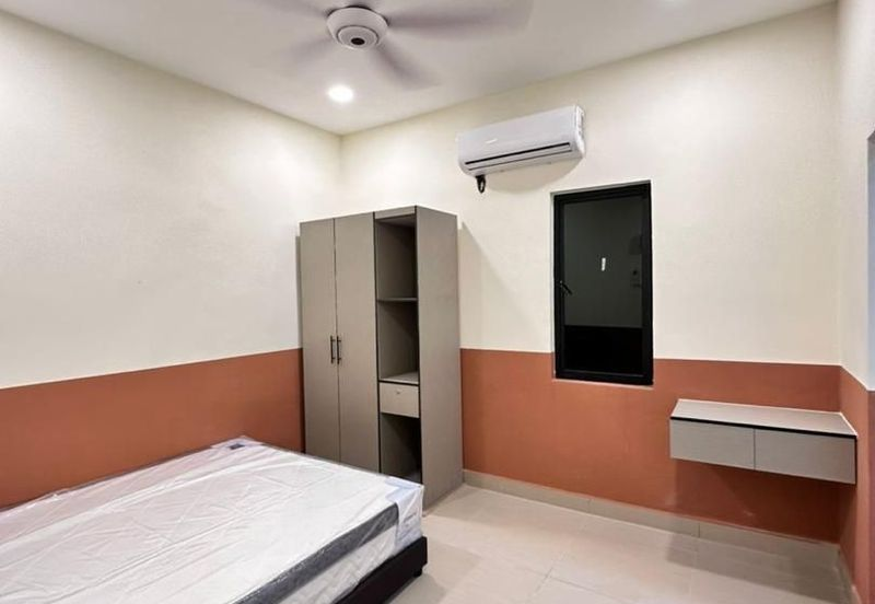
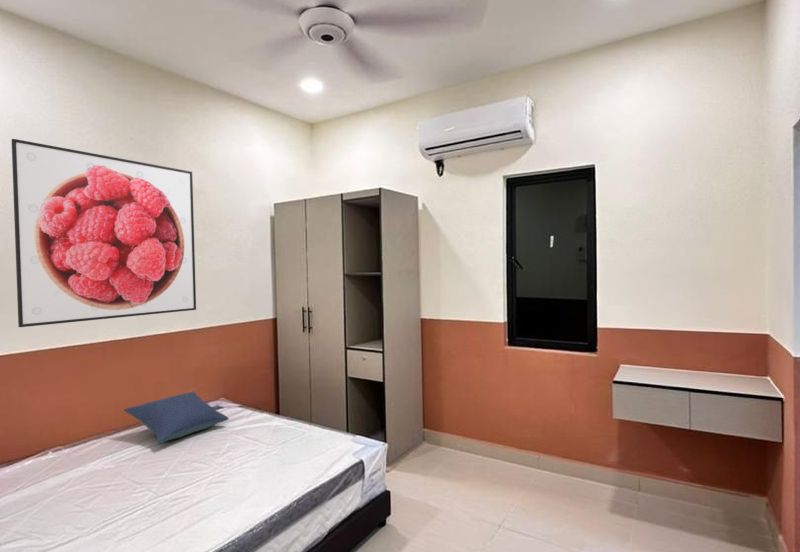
+ pillow [123,391,230,444]
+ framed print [11,138,197,328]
